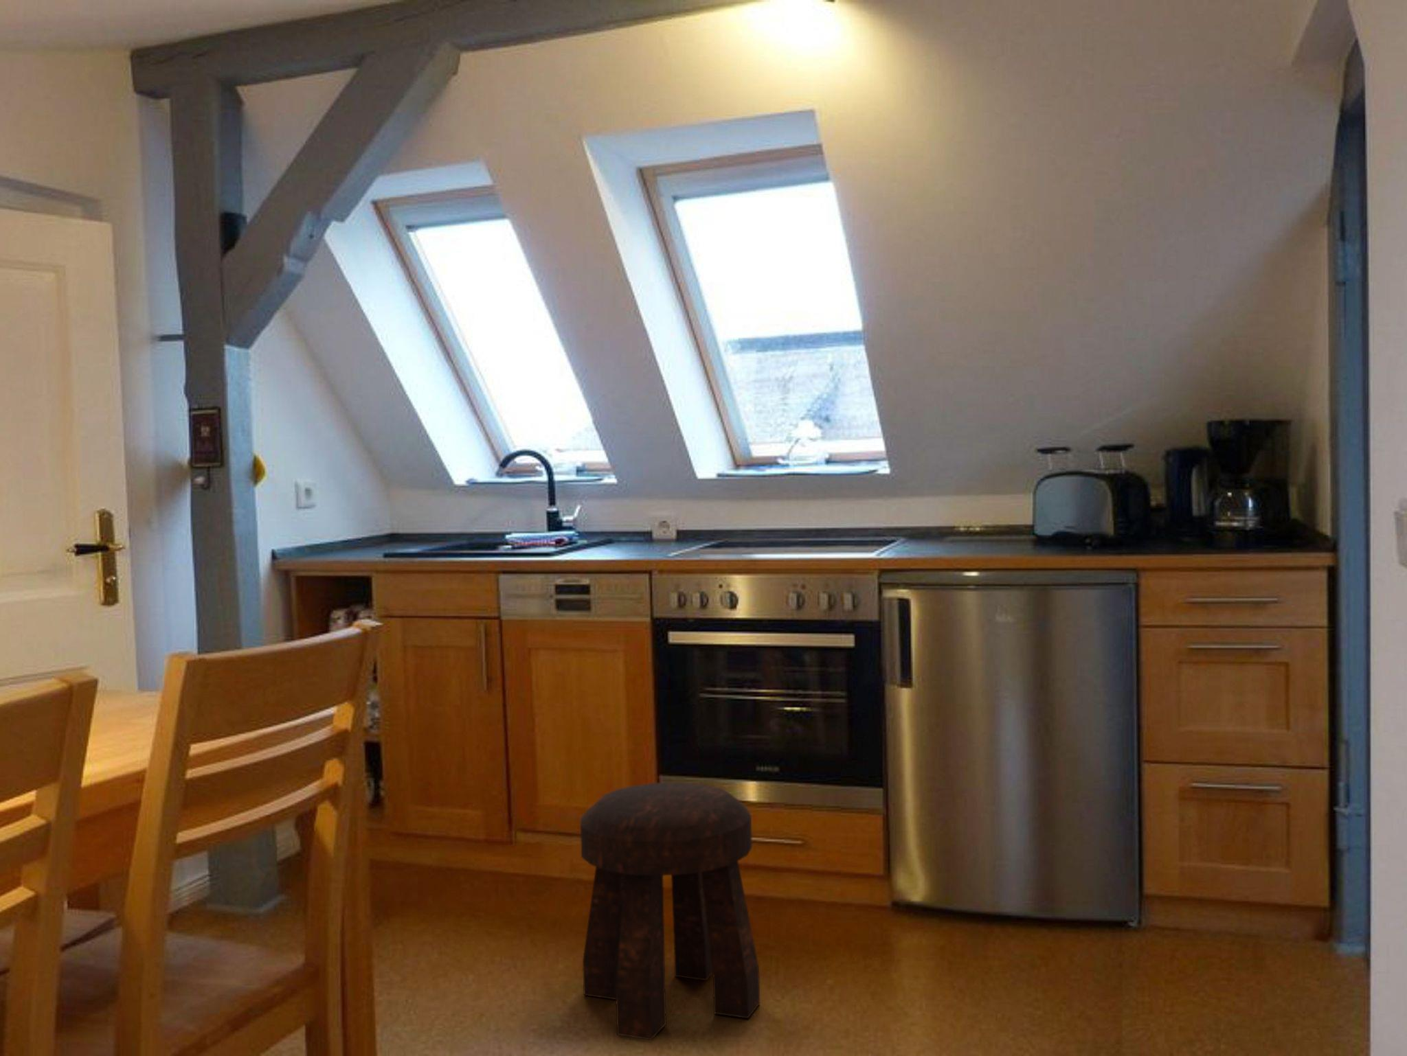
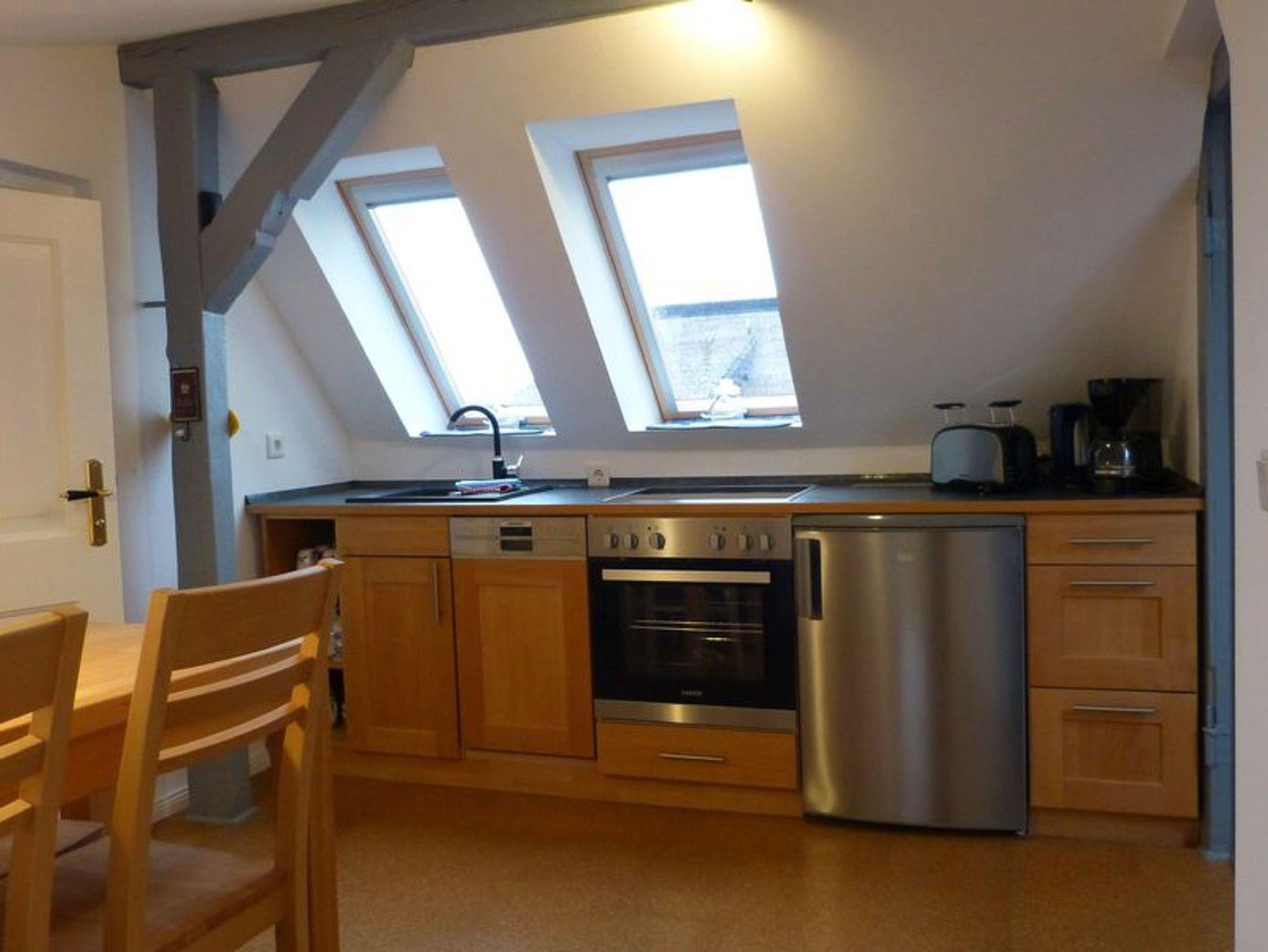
- stool [580,782,760,1040]
